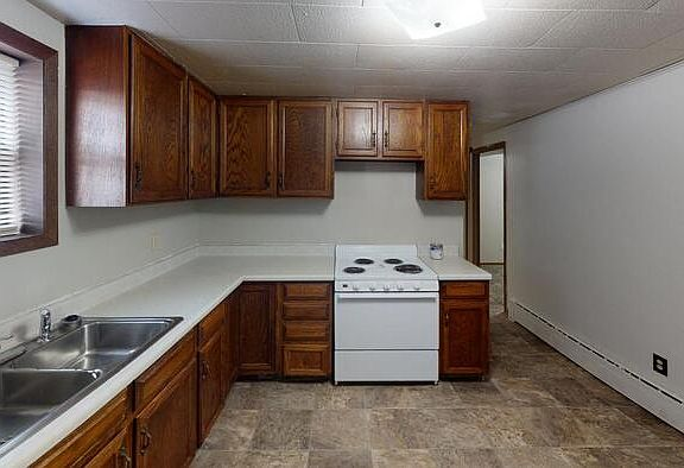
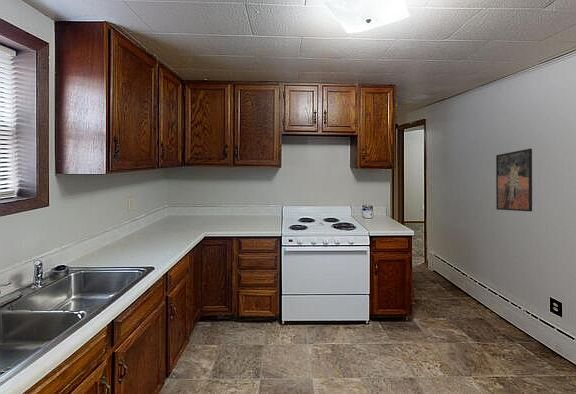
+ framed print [495,148,533,212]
